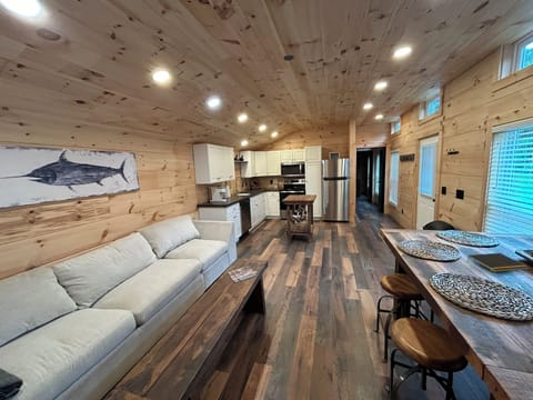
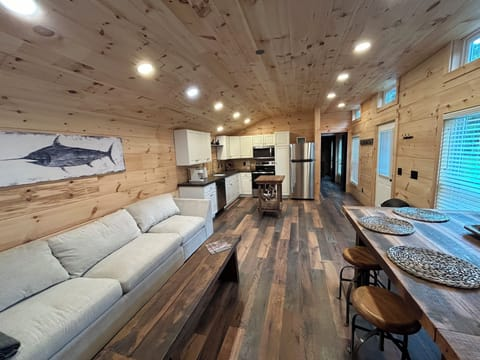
- notepad [466,252,531,273]
